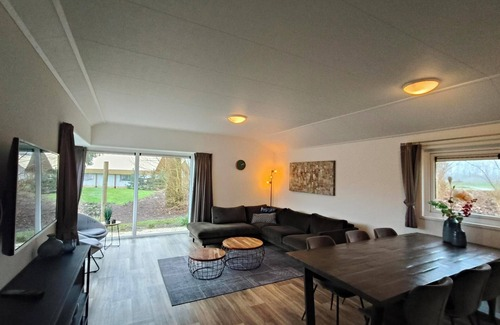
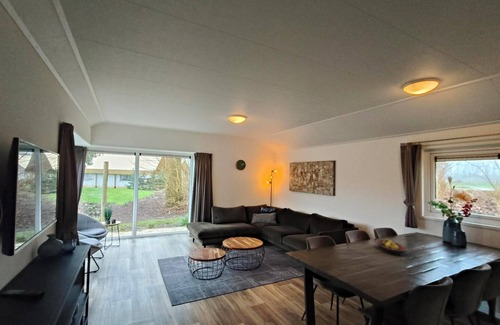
+ fruit bowl [374,238,409,256]
